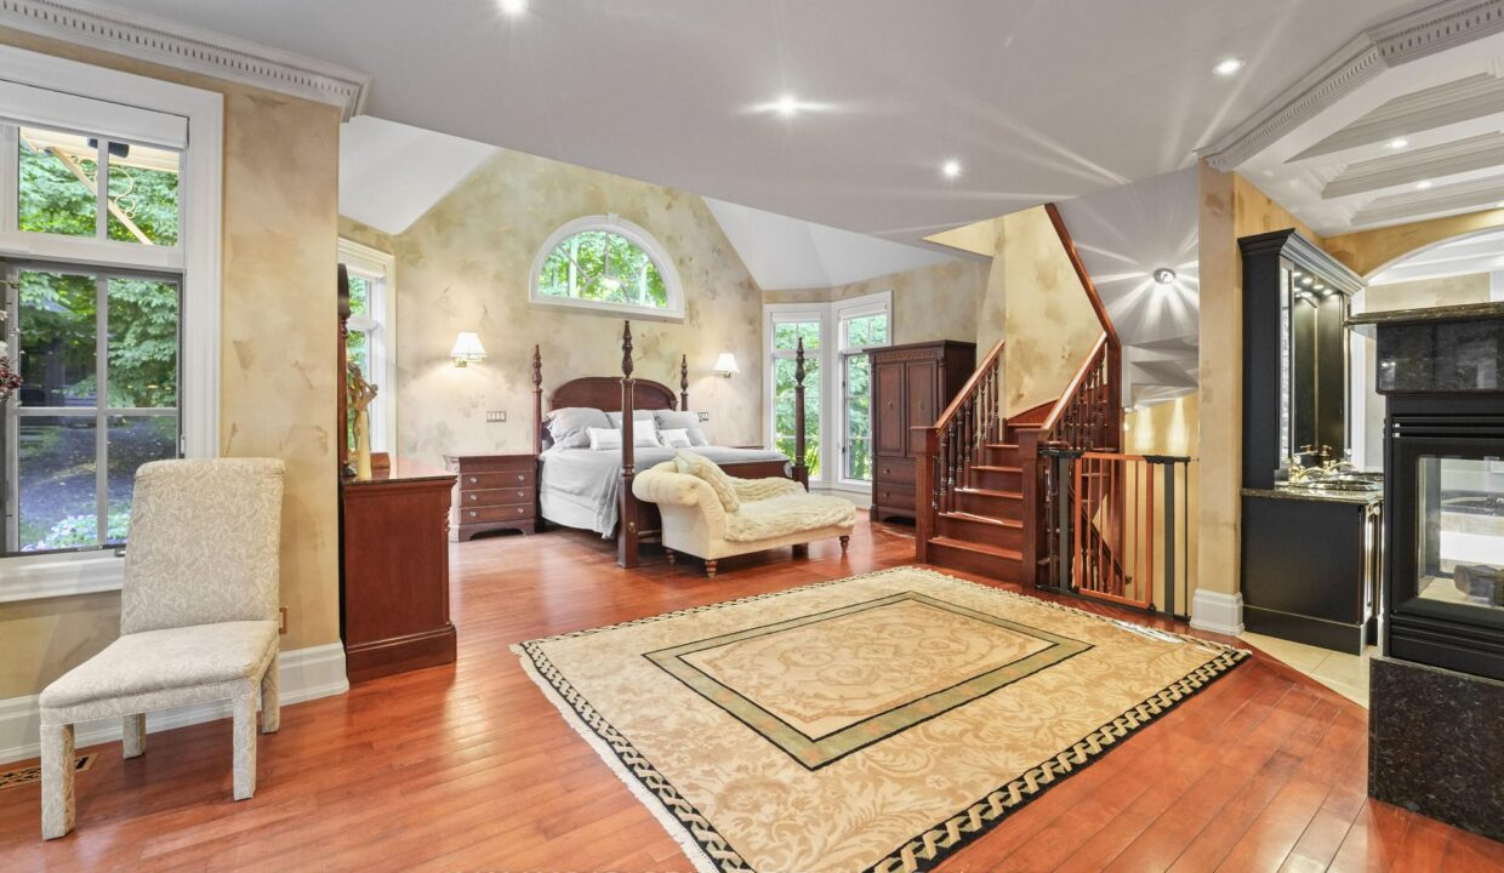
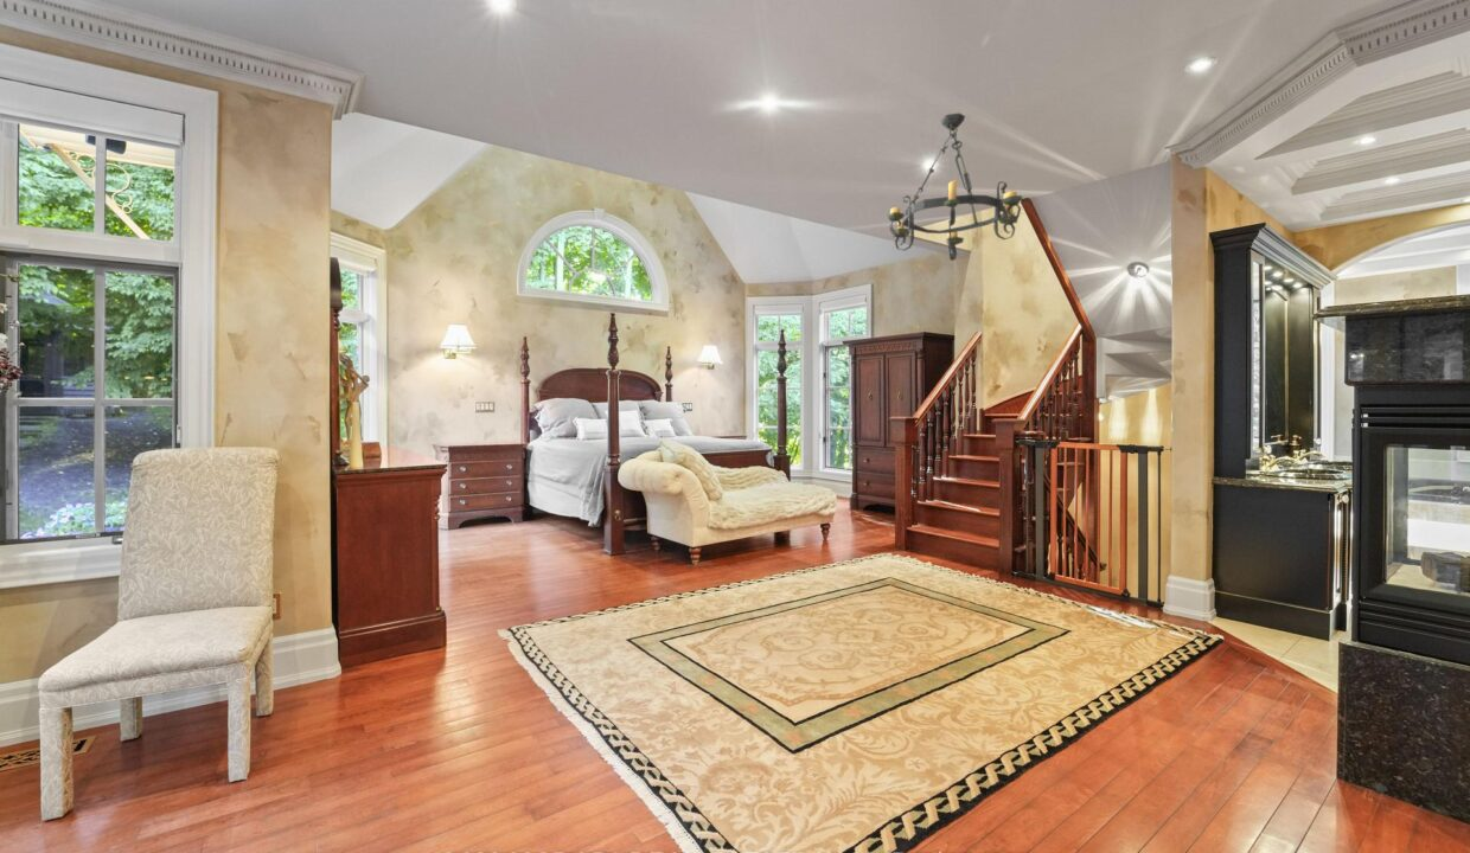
+ chandelier [887,113,1023,262]
